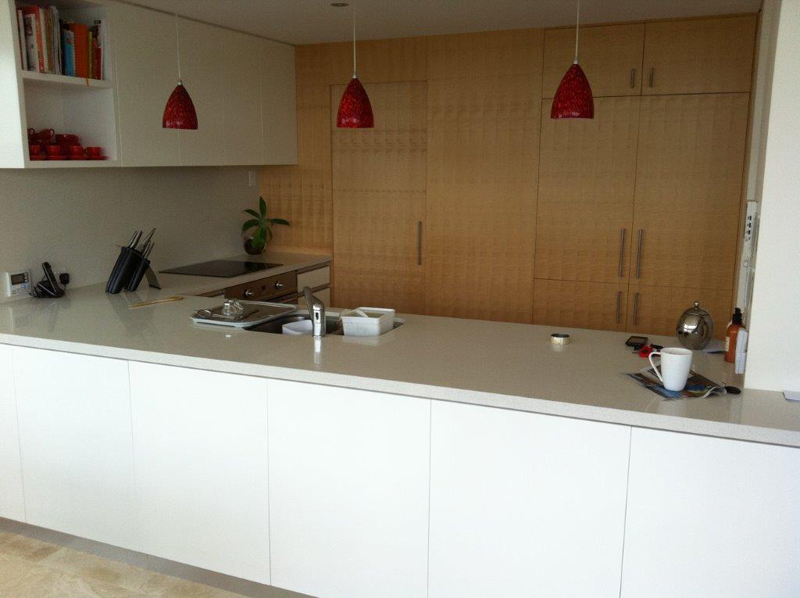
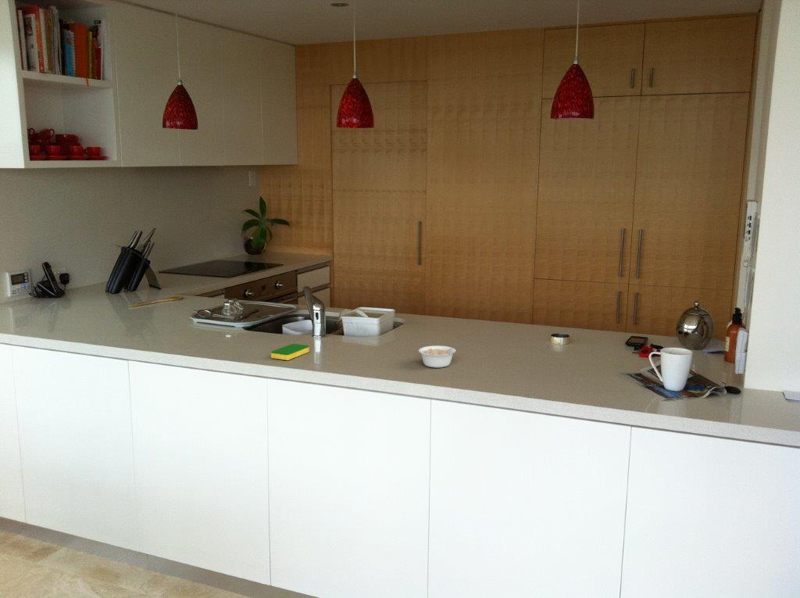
+ legume [418,343,461,368]
+ dish sponge [270,343,310,361]
